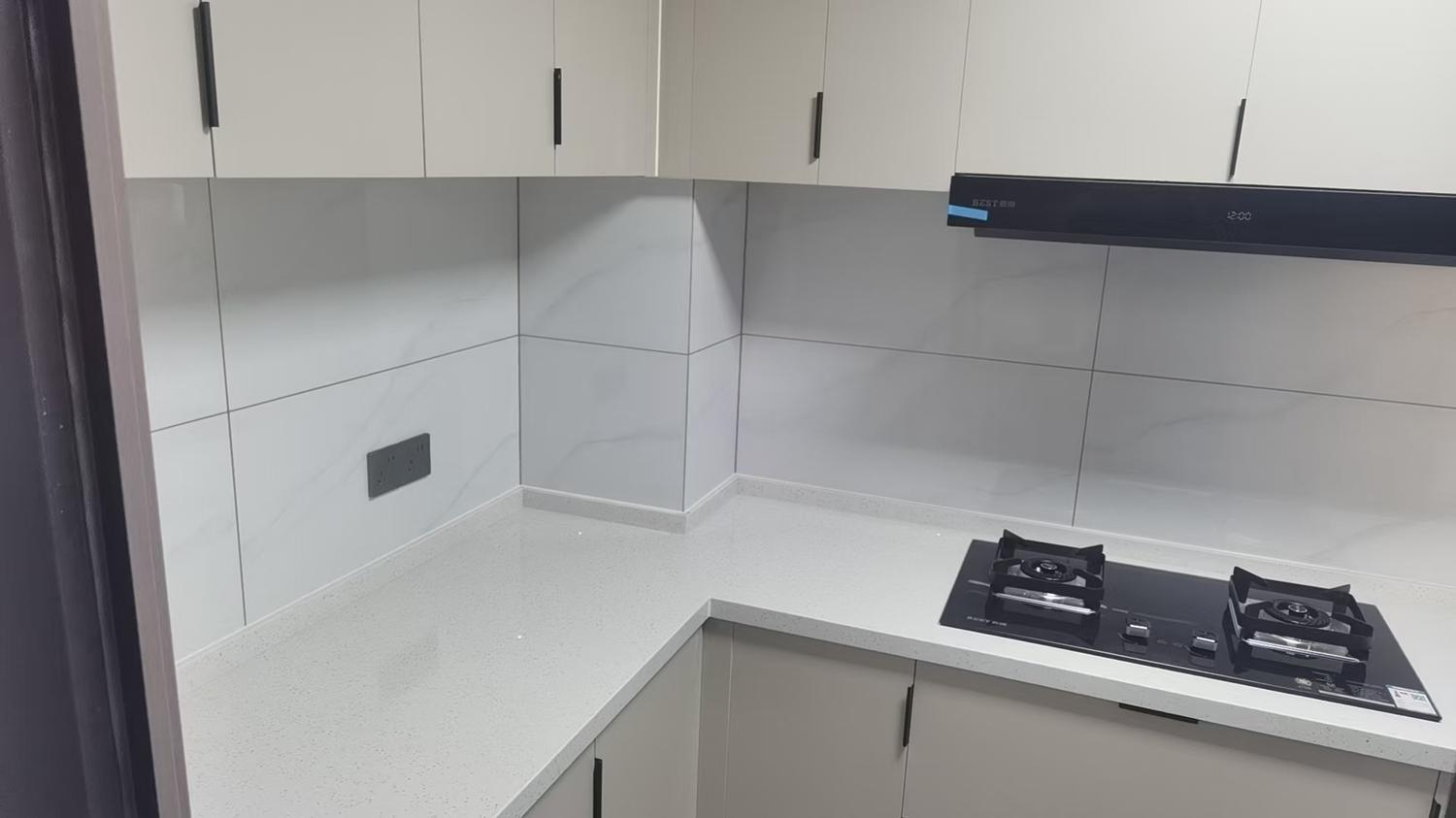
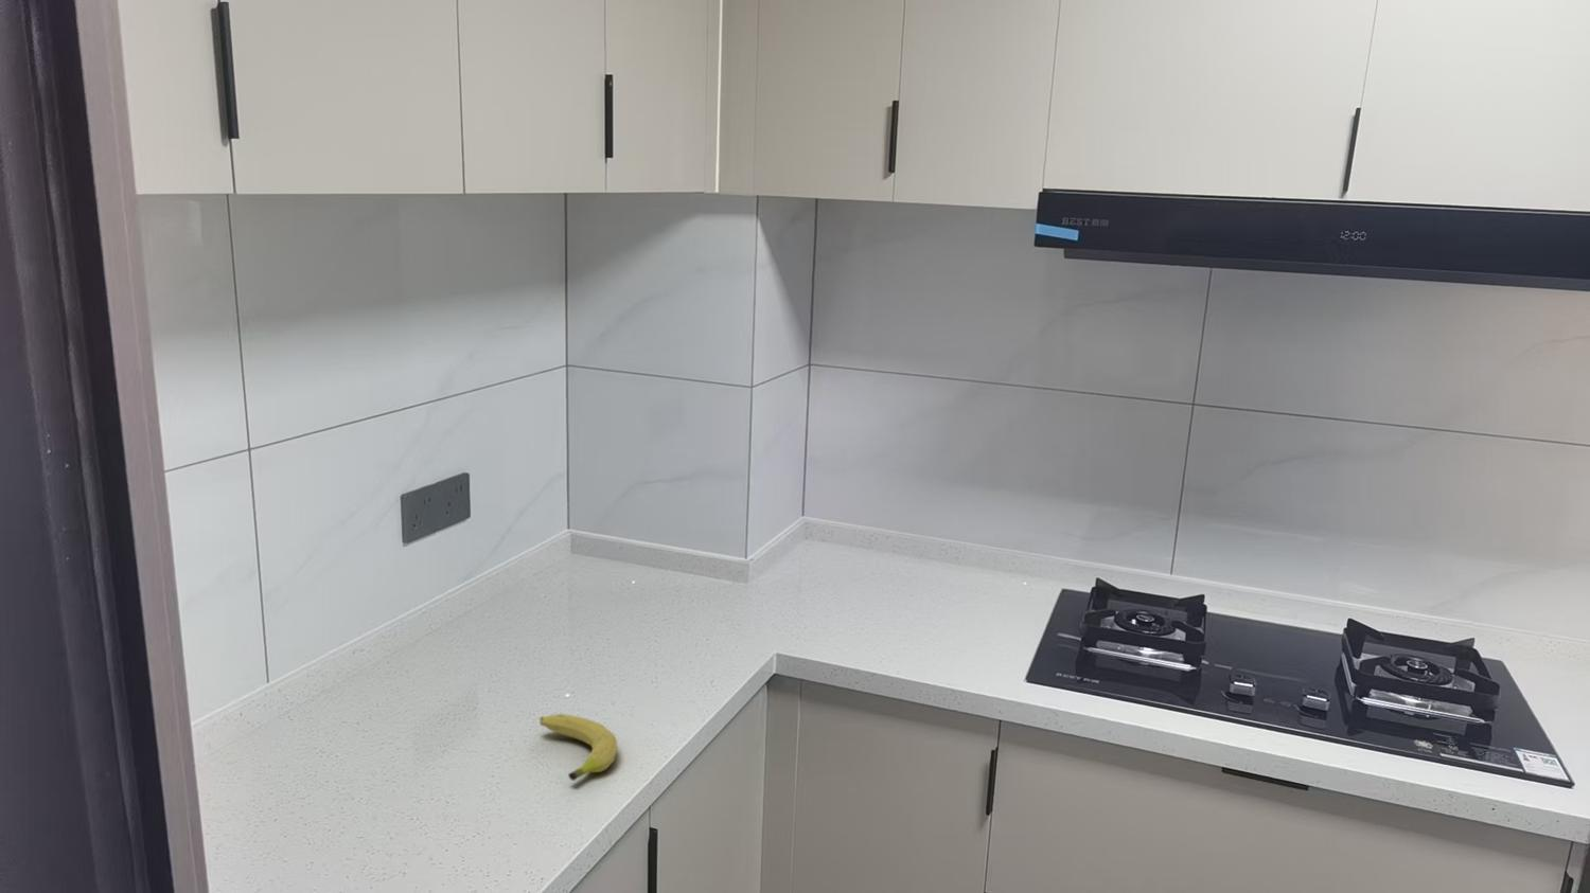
+ fruit [539,713,618,782]
